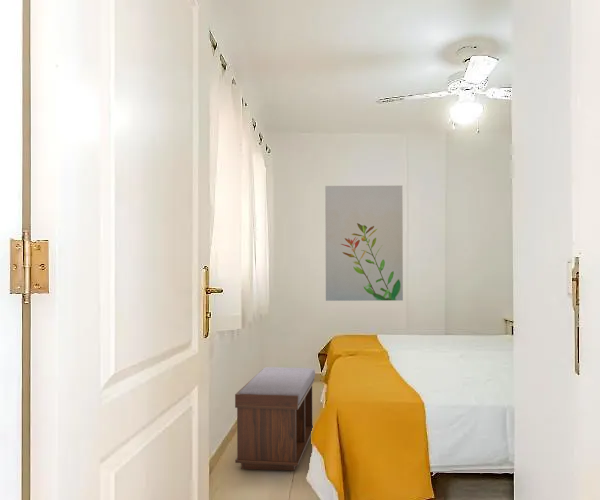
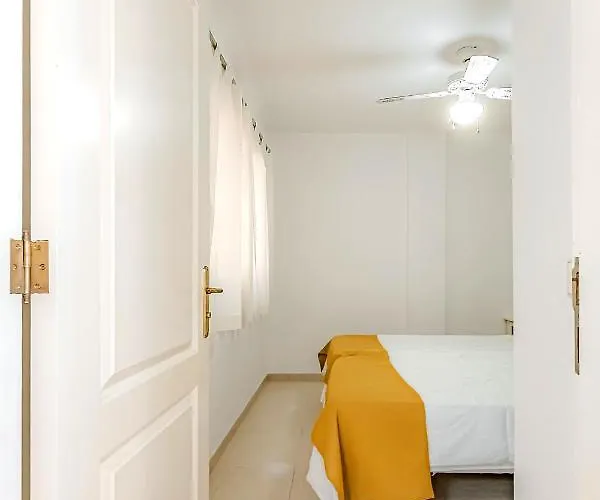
- wall art [324,185,404,302]
- bench [234,366,316,471]
